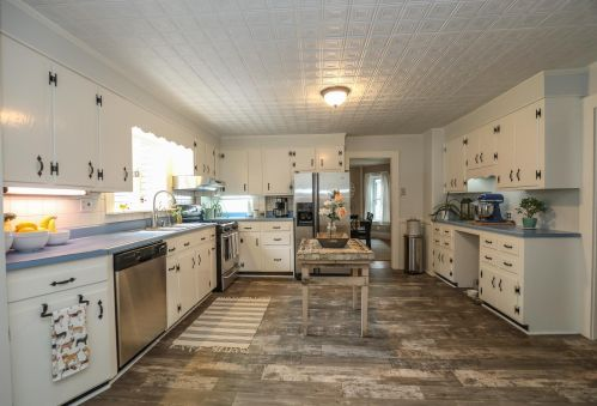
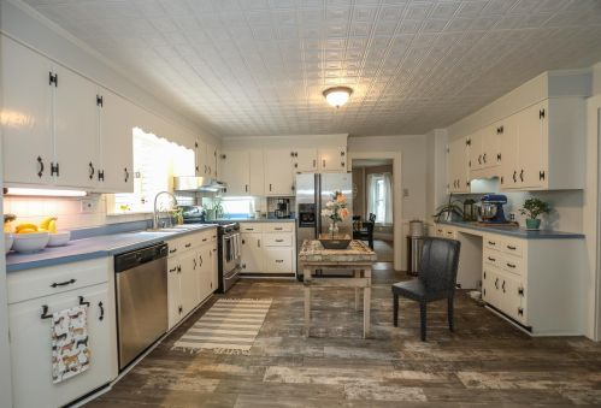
+ chair [390,235,462,343]
